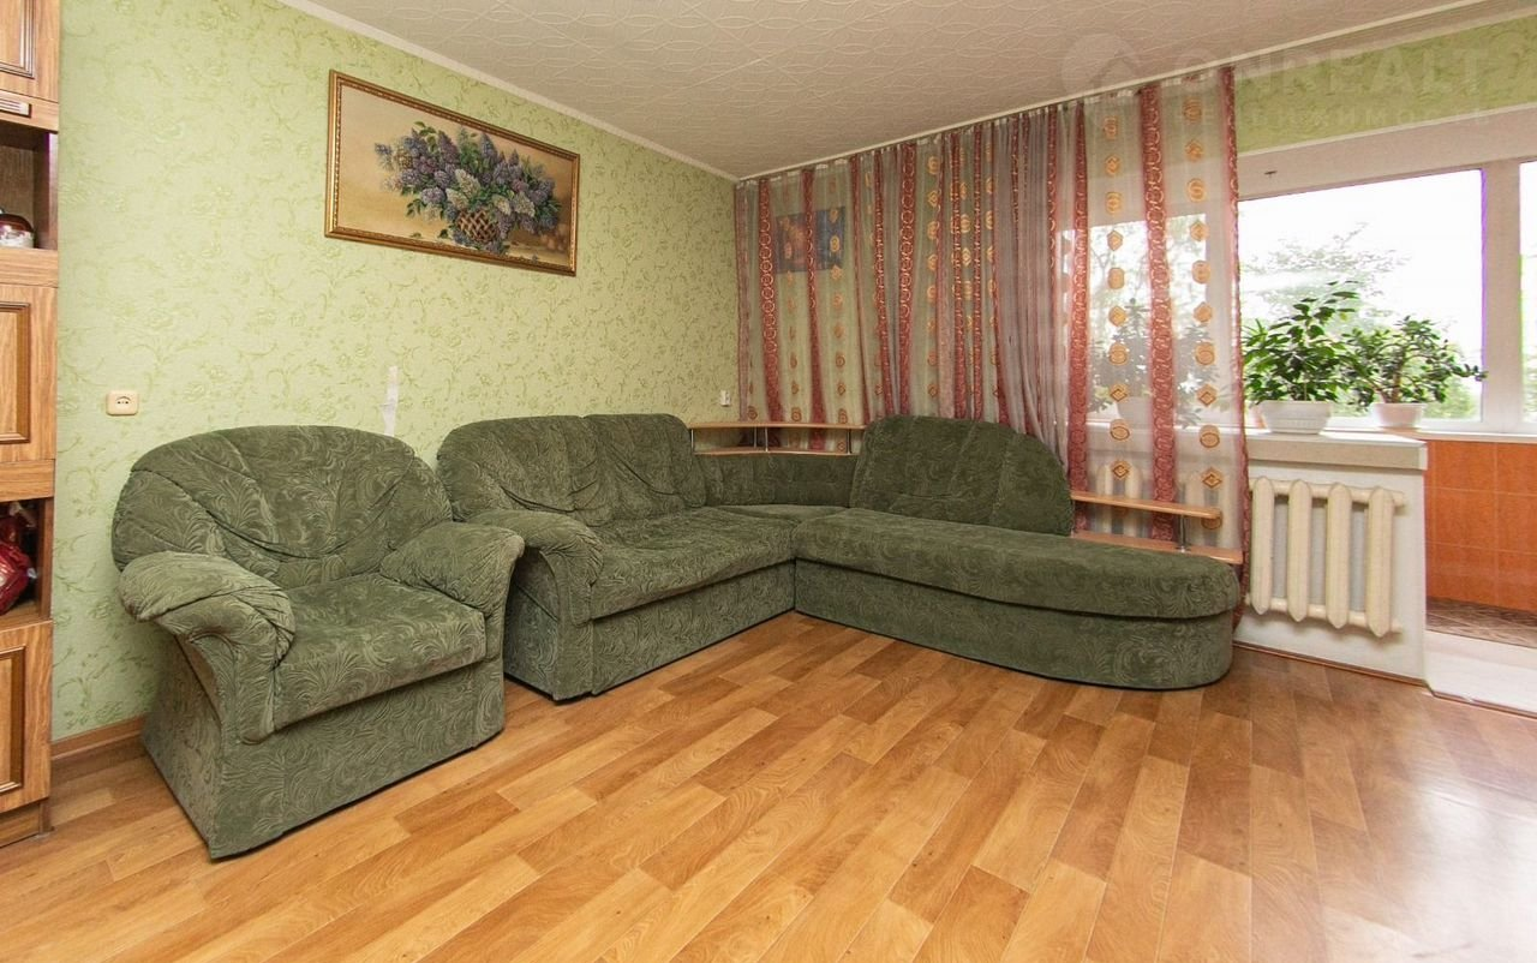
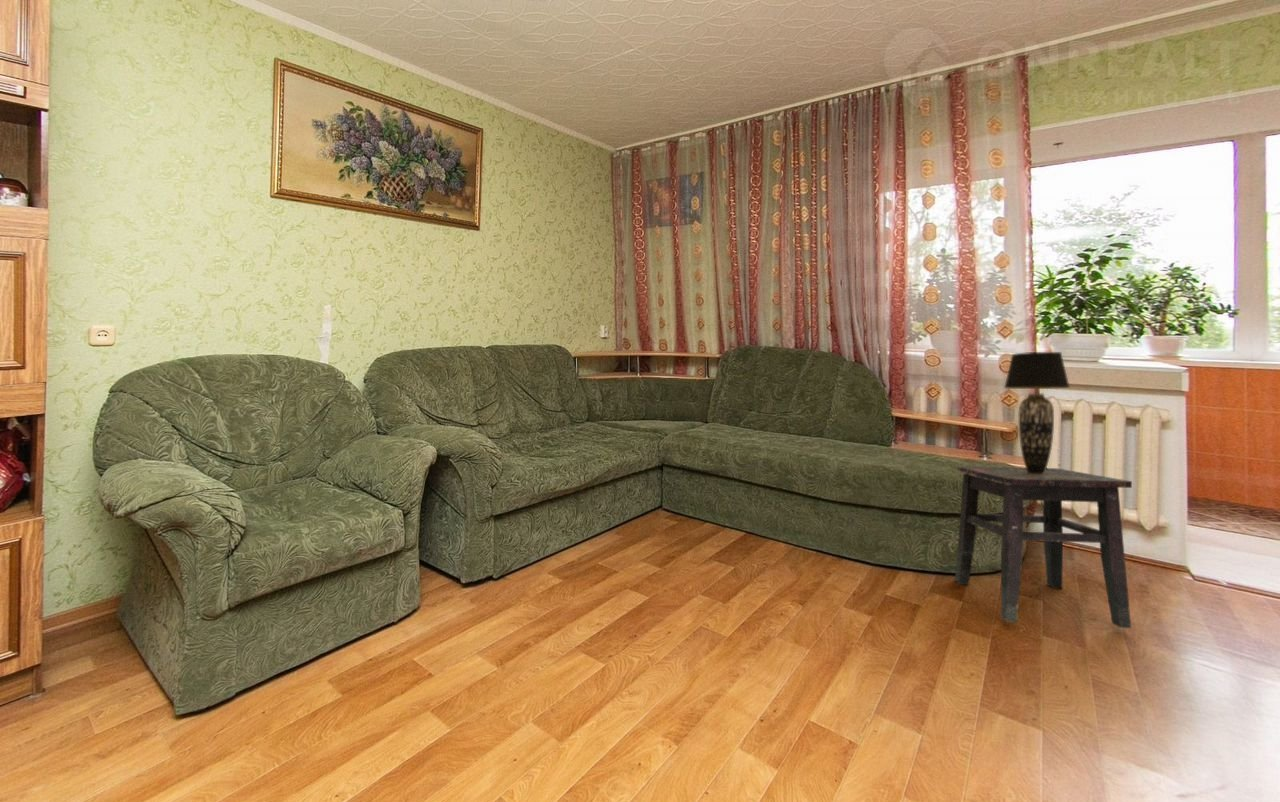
+ side table [954,465,1133,629]
+ table lamp [1003,351,1071,474]
